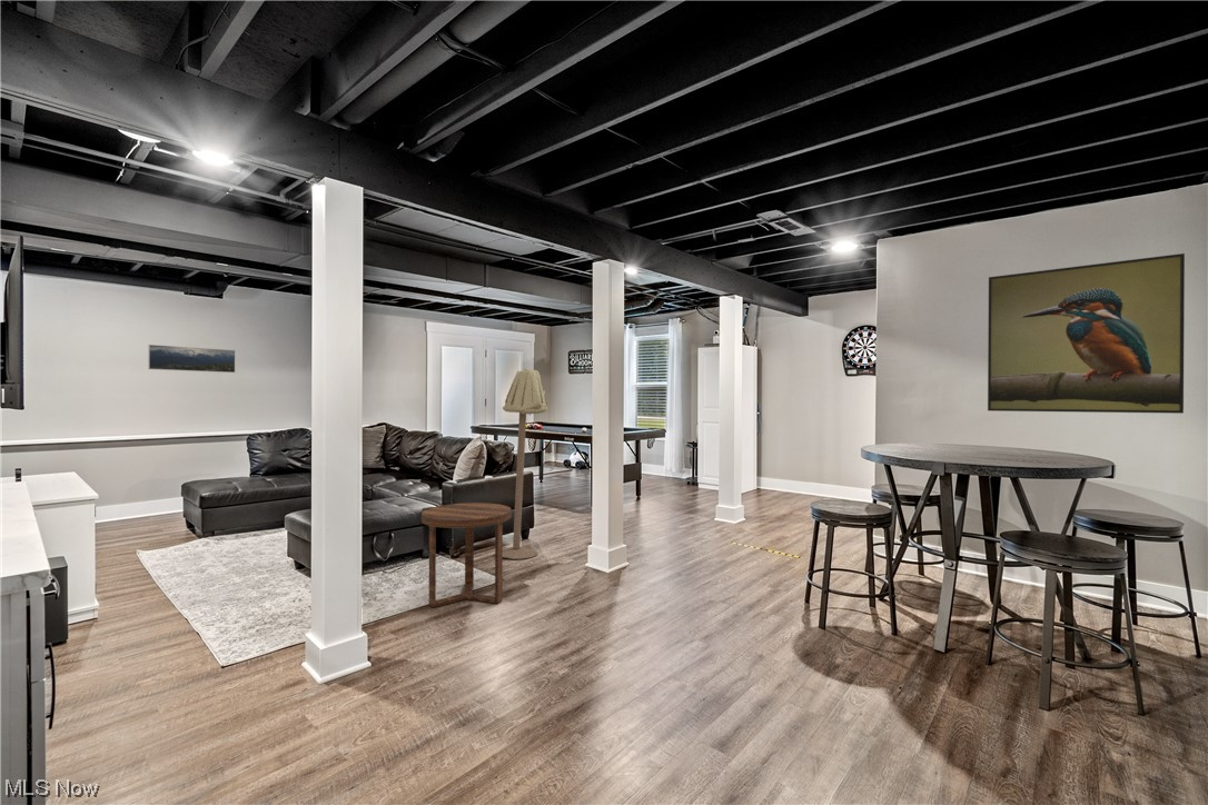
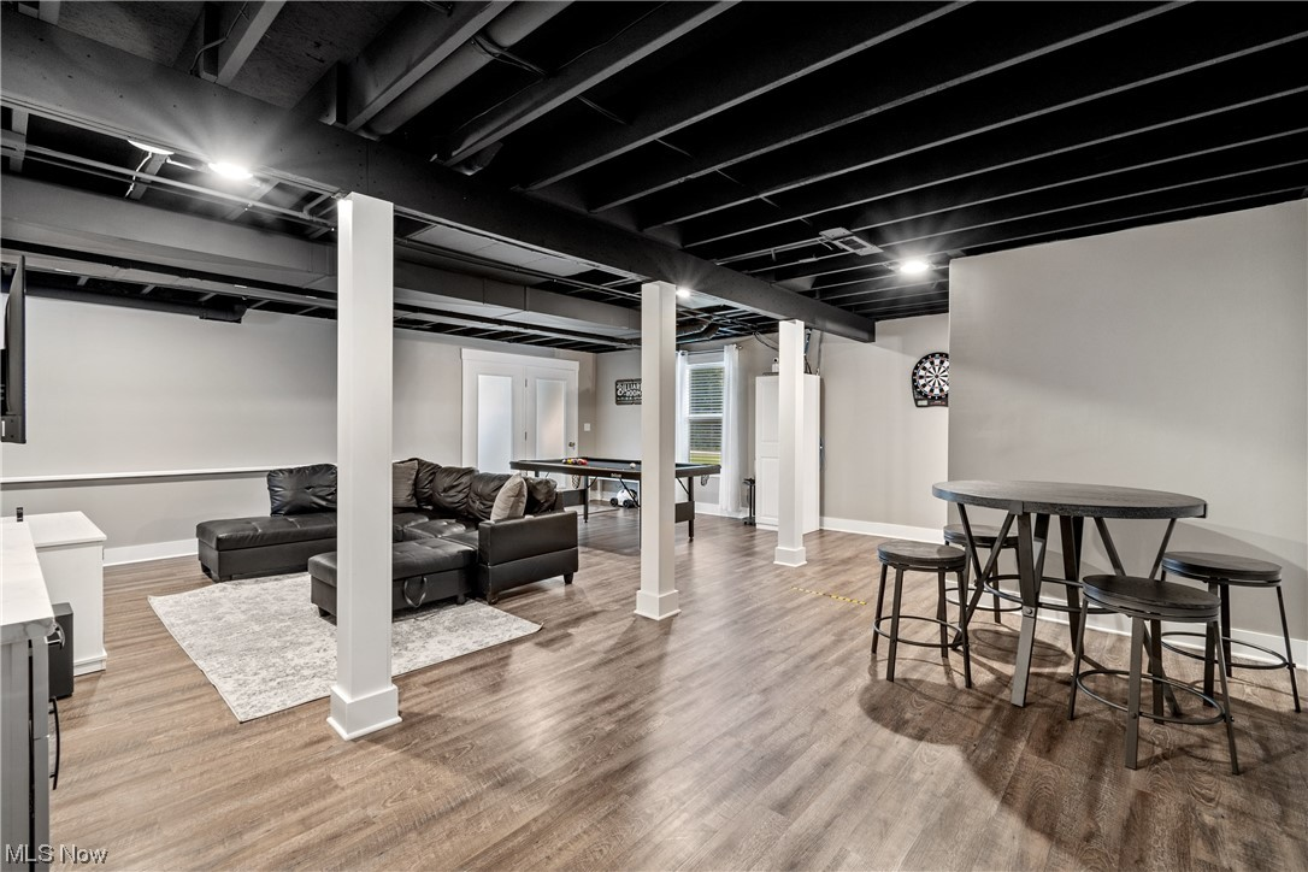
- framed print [987,252,1186,415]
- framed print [147,344,236,374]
- floor lamp [502,367,548,560]
- side table [420,501,512,608]
